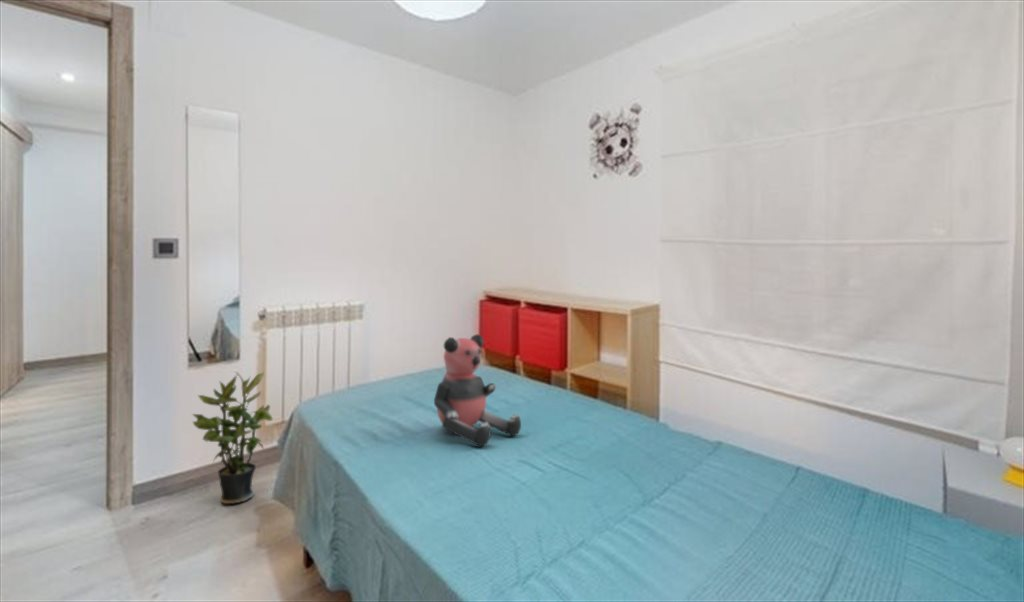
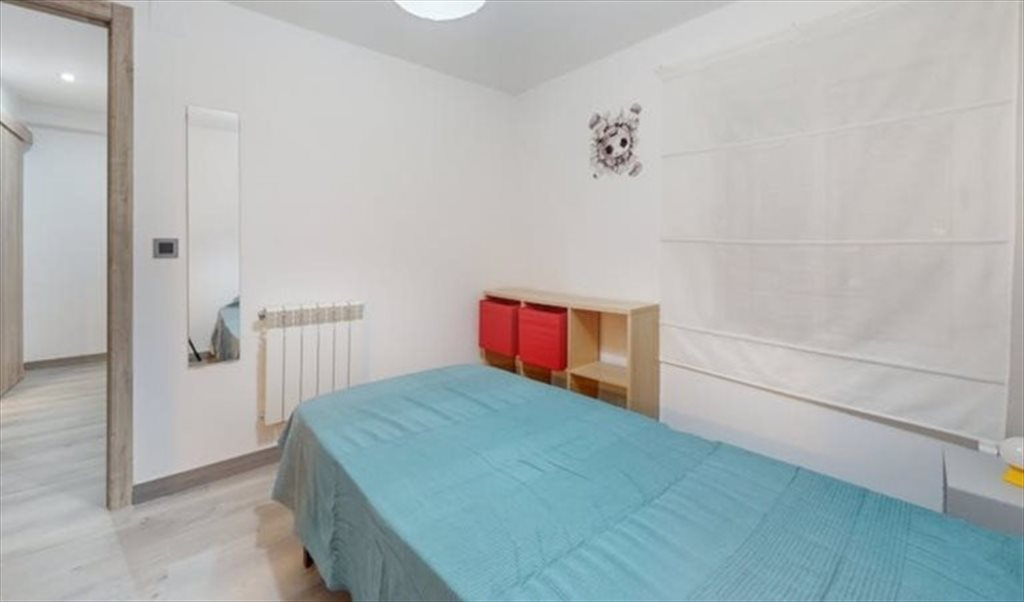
- bear [433,333,522,447]
- potted plant [191,371,273,505]
